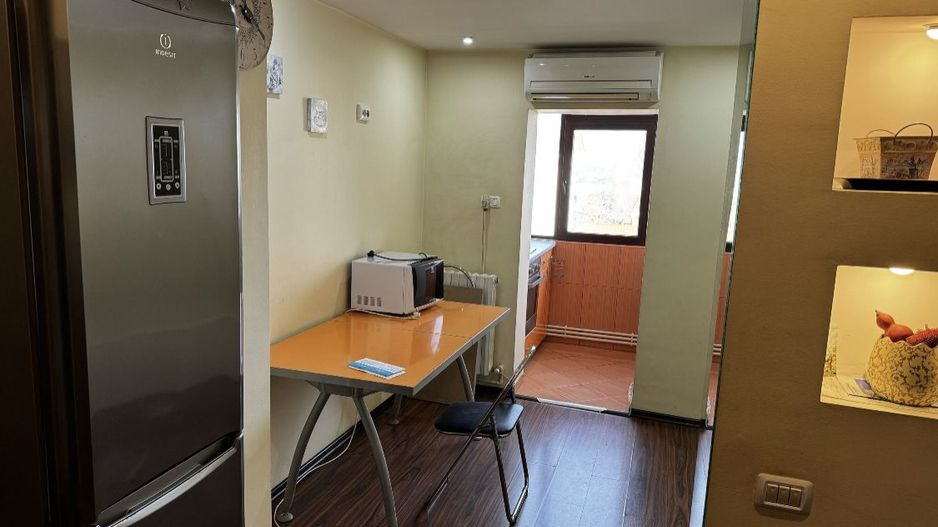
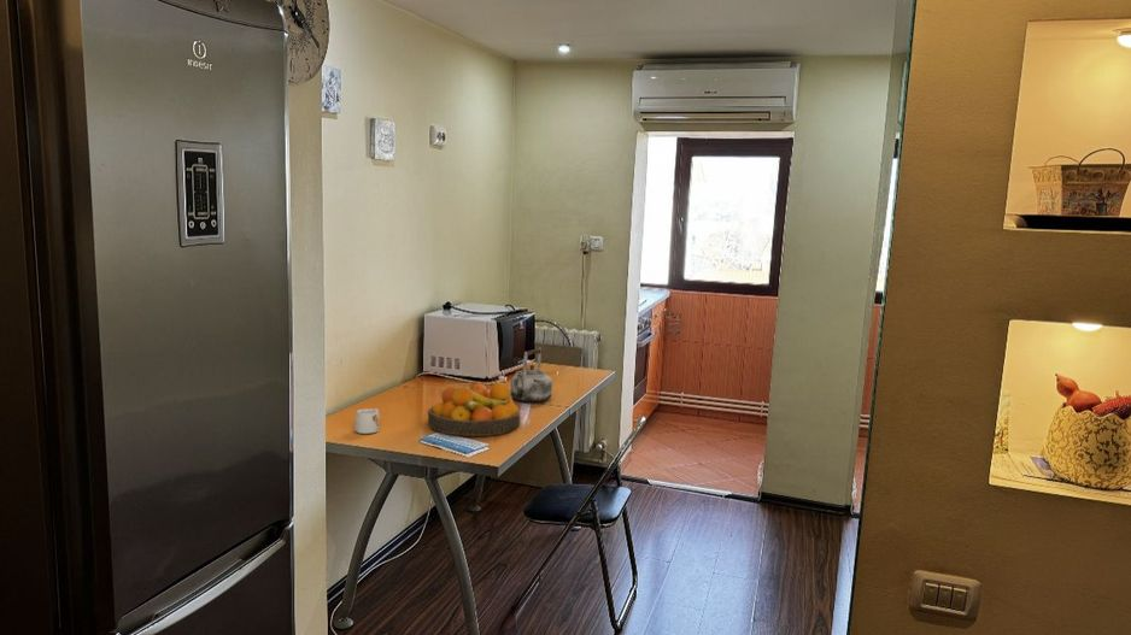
+ mug [353,407,380,435]
+ fruit bowl [427,382,521,437]
+ kettle [510,347,553,404]
